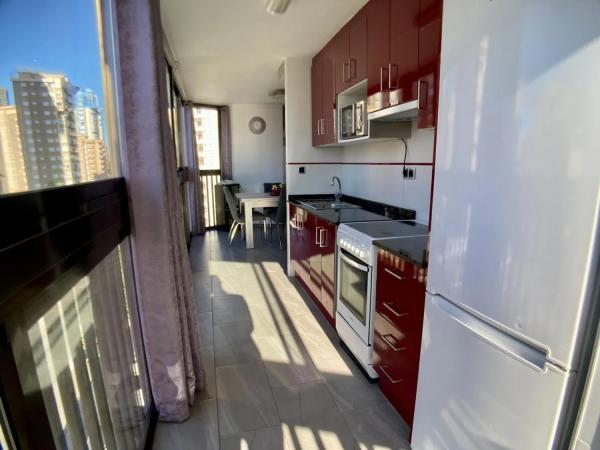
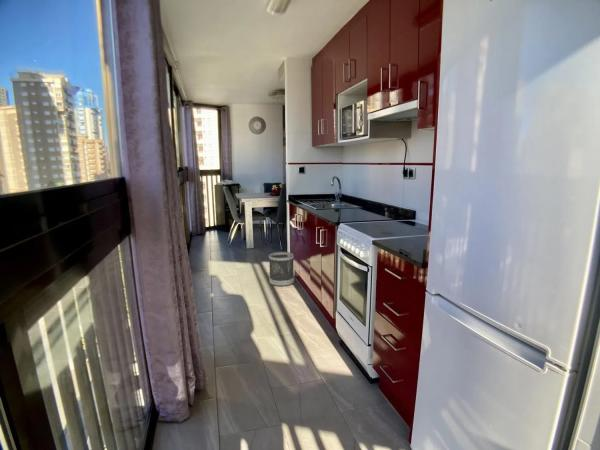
+ wastebasket [268,251,295,287]
